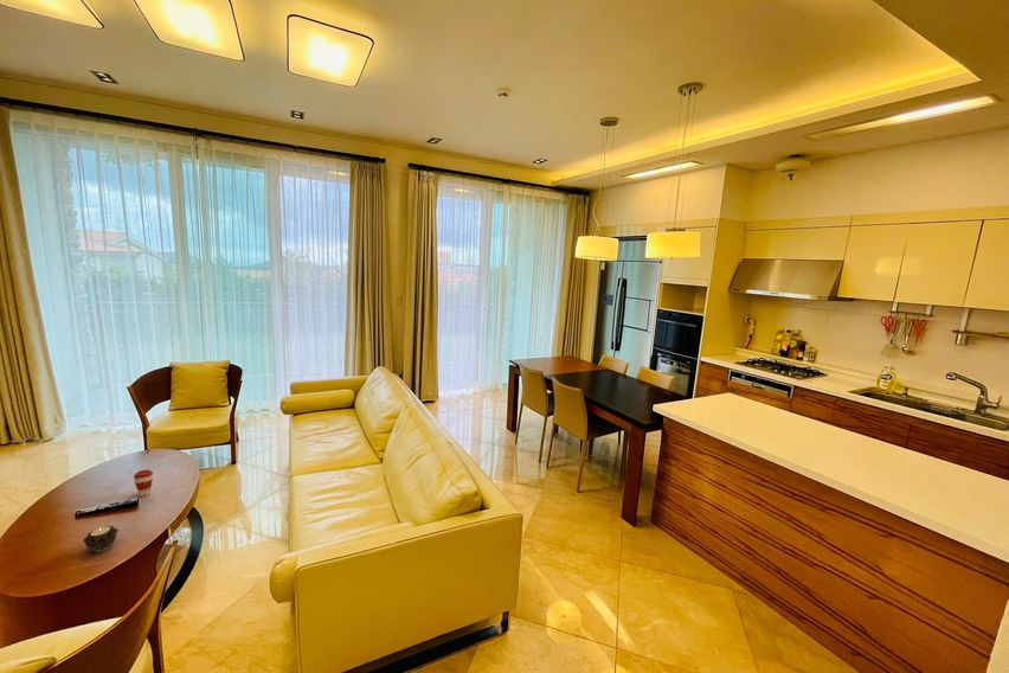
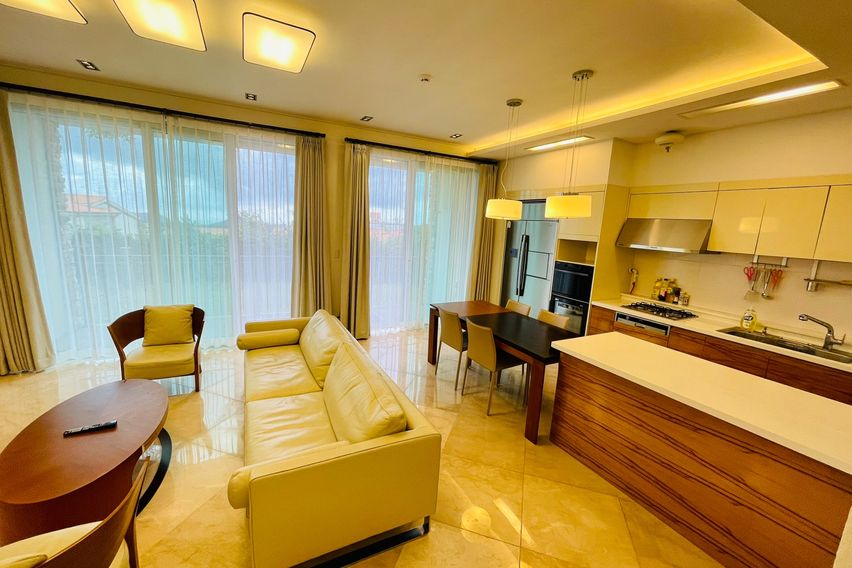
- coffee cup [133,469,154,498]
- candle [82,525,120,553]
